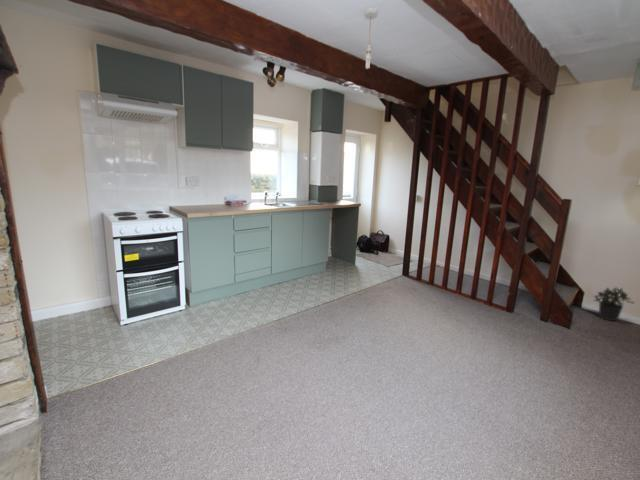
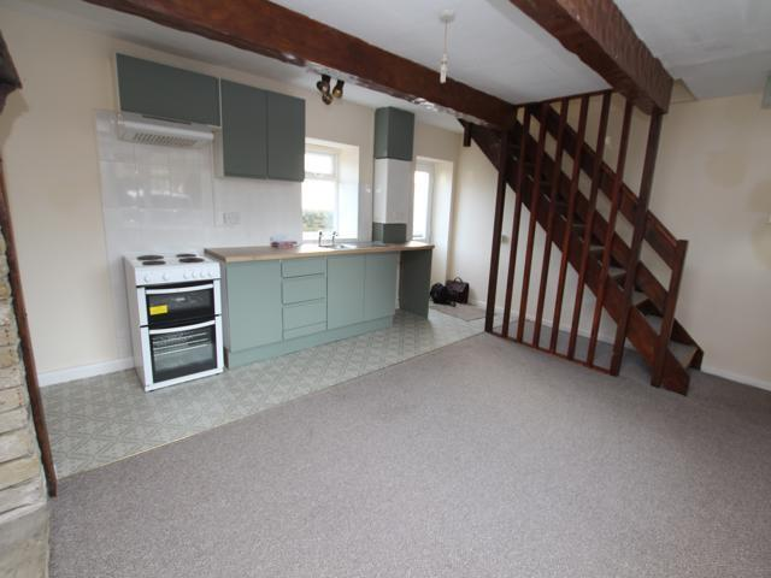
- potted plant [592,286,635,322]
